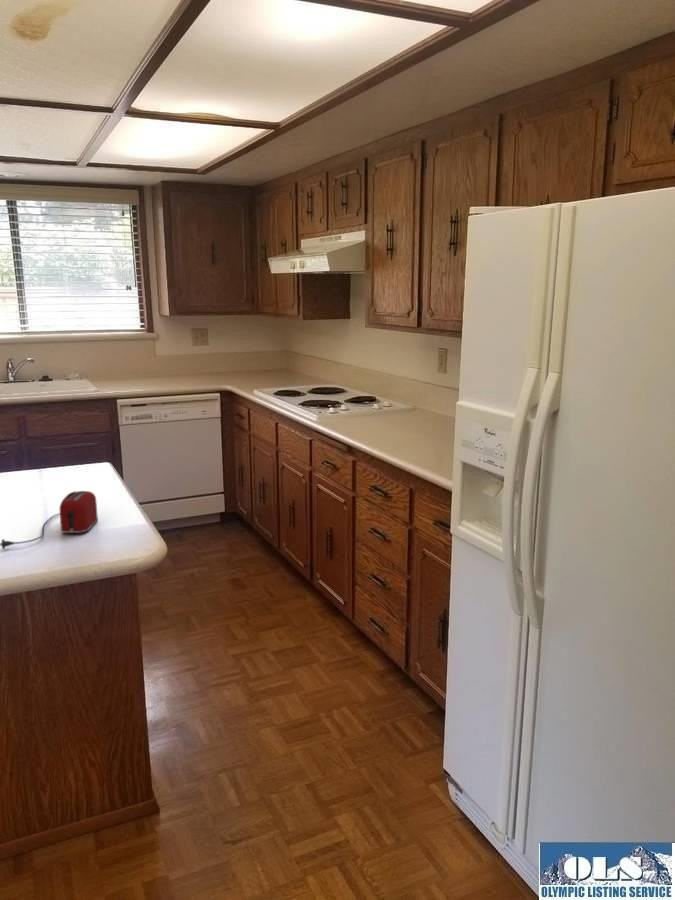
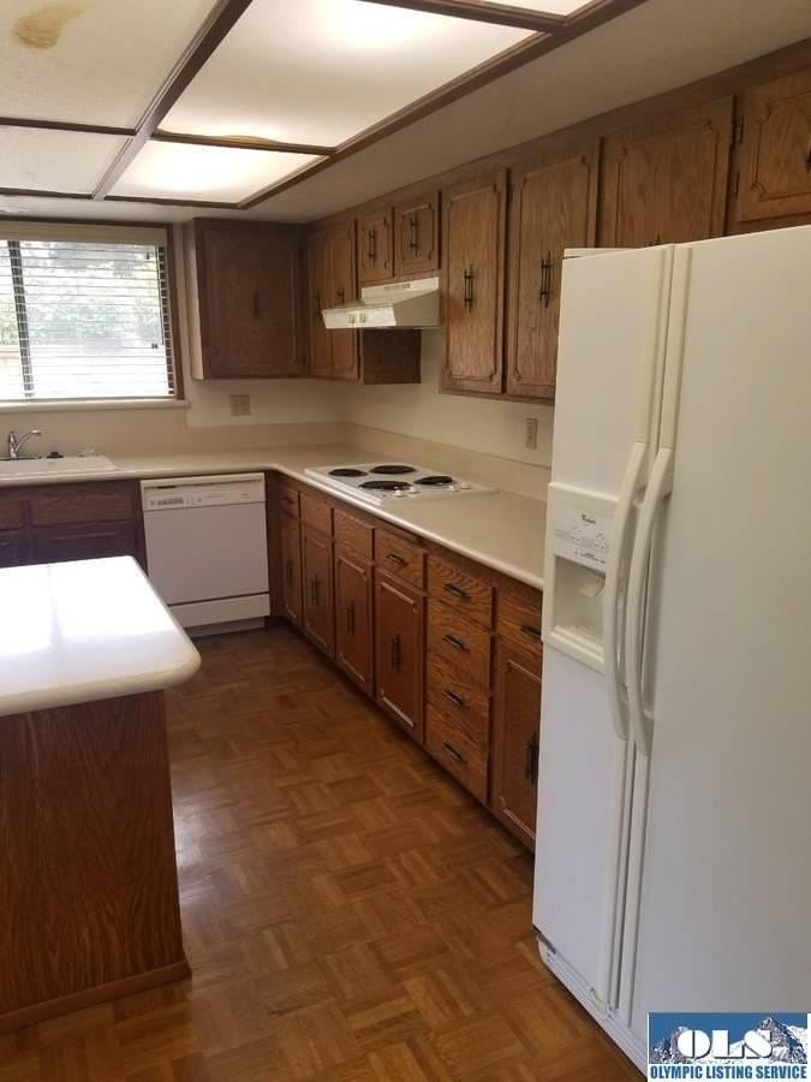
- toaster [0,490,99,550]
